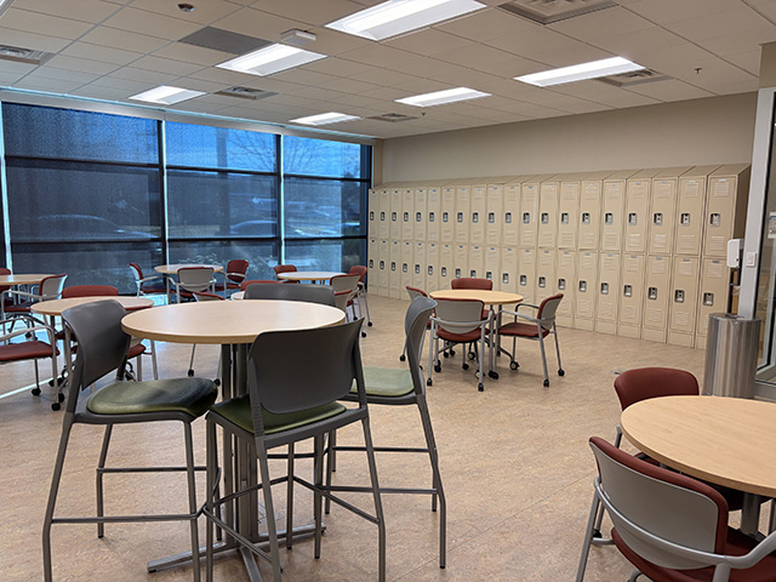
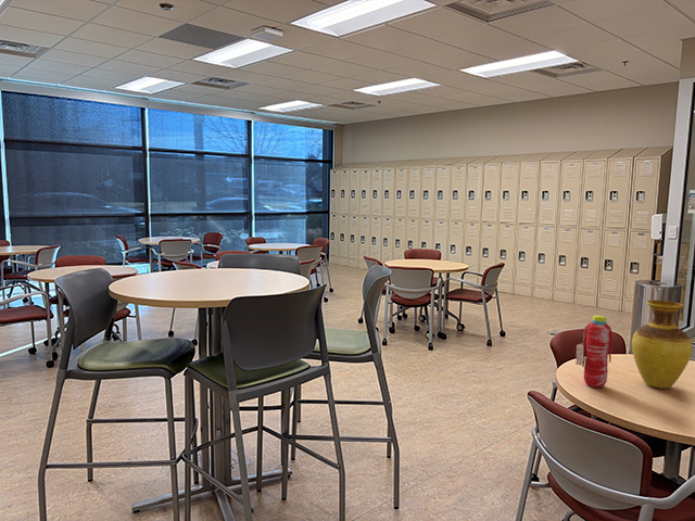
+ water bottle [574,315,614,389]
+ vase [631,300,693,390]
